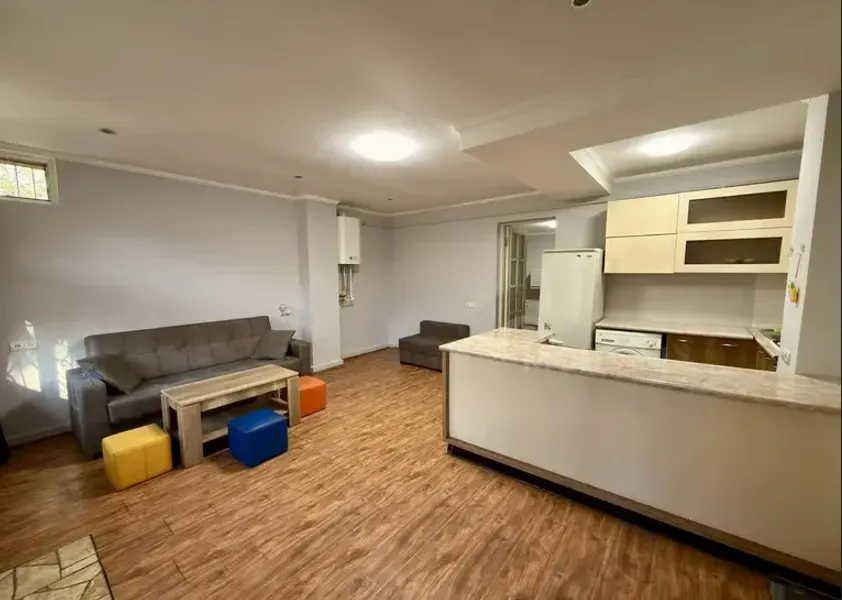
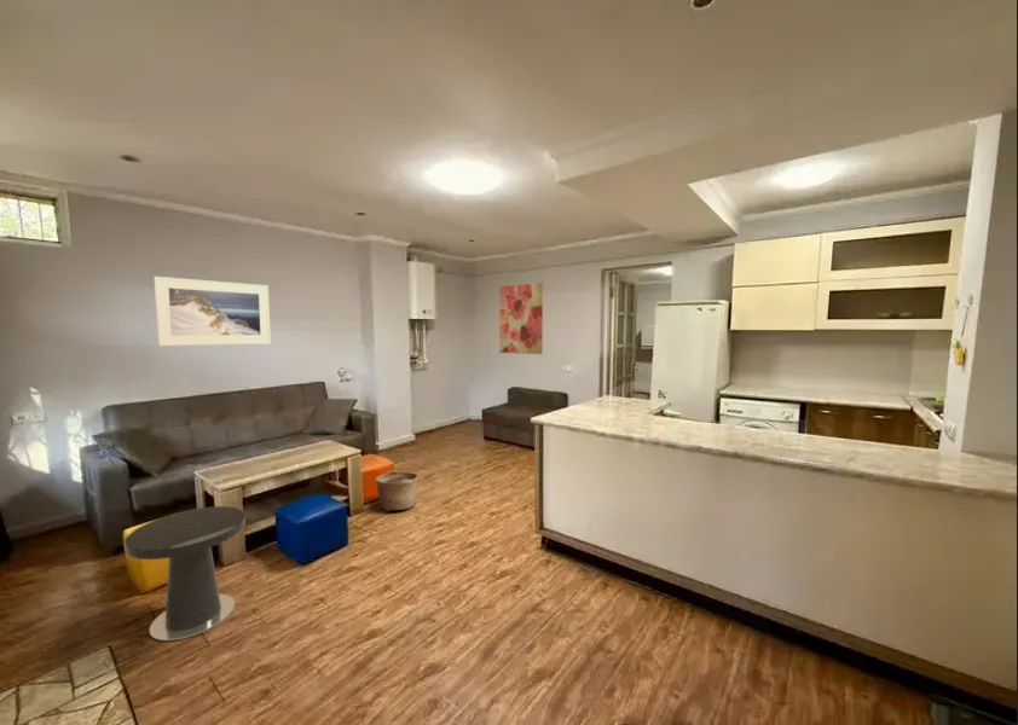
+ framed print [154,276,272,347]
+ wall art [498,282,544,355]
+ basket [375,470,418,512]
+ side table [123,505,247,642]
